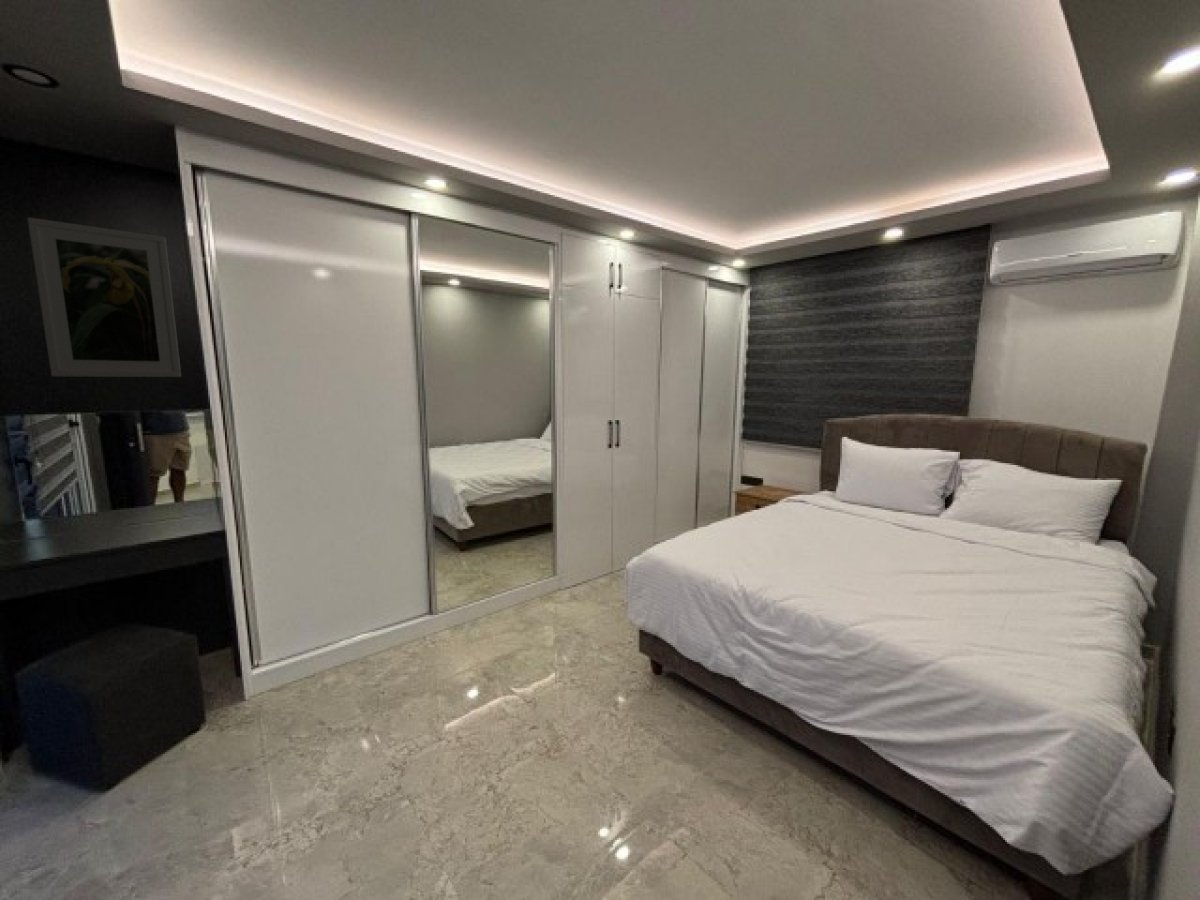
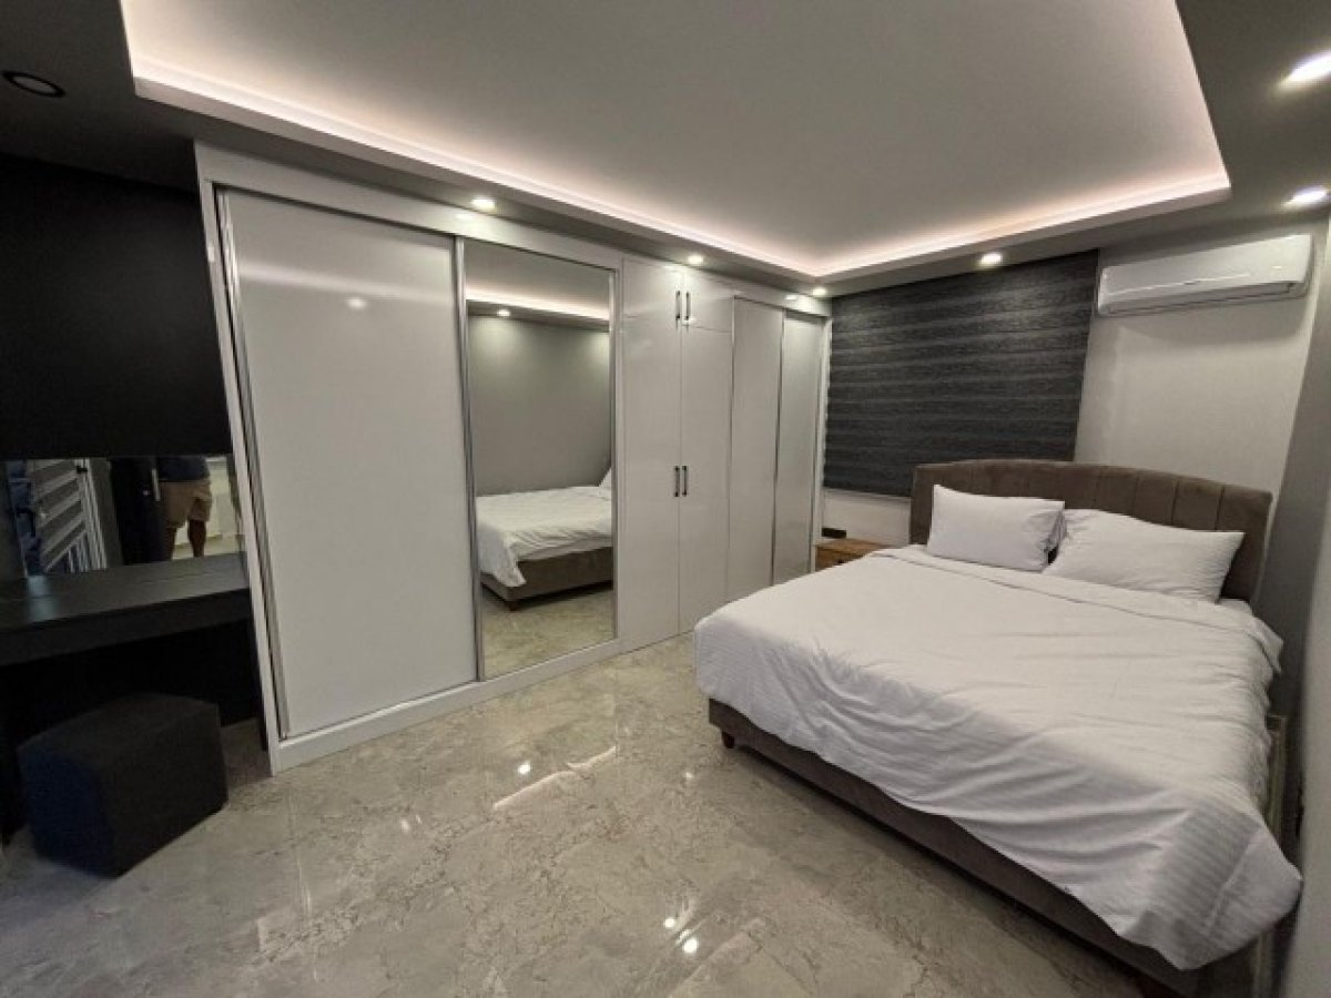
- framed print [26,216,182,378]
